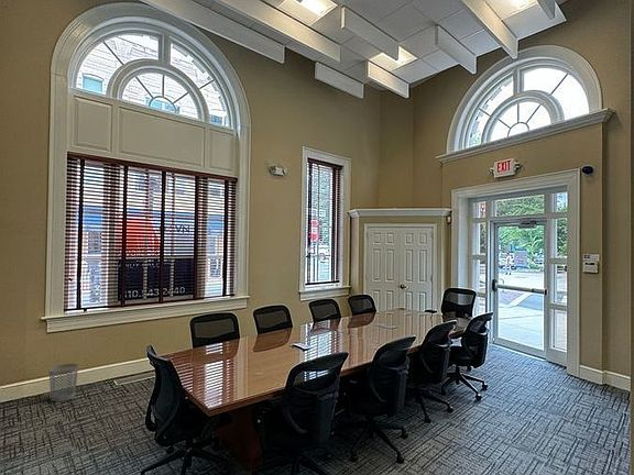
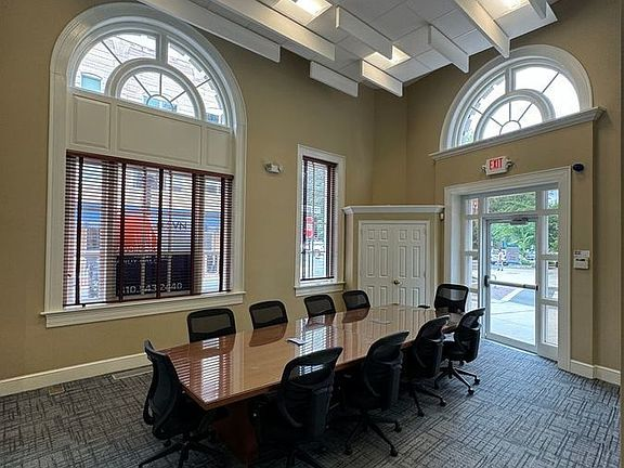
- wastebasket [48,363,79,402]
